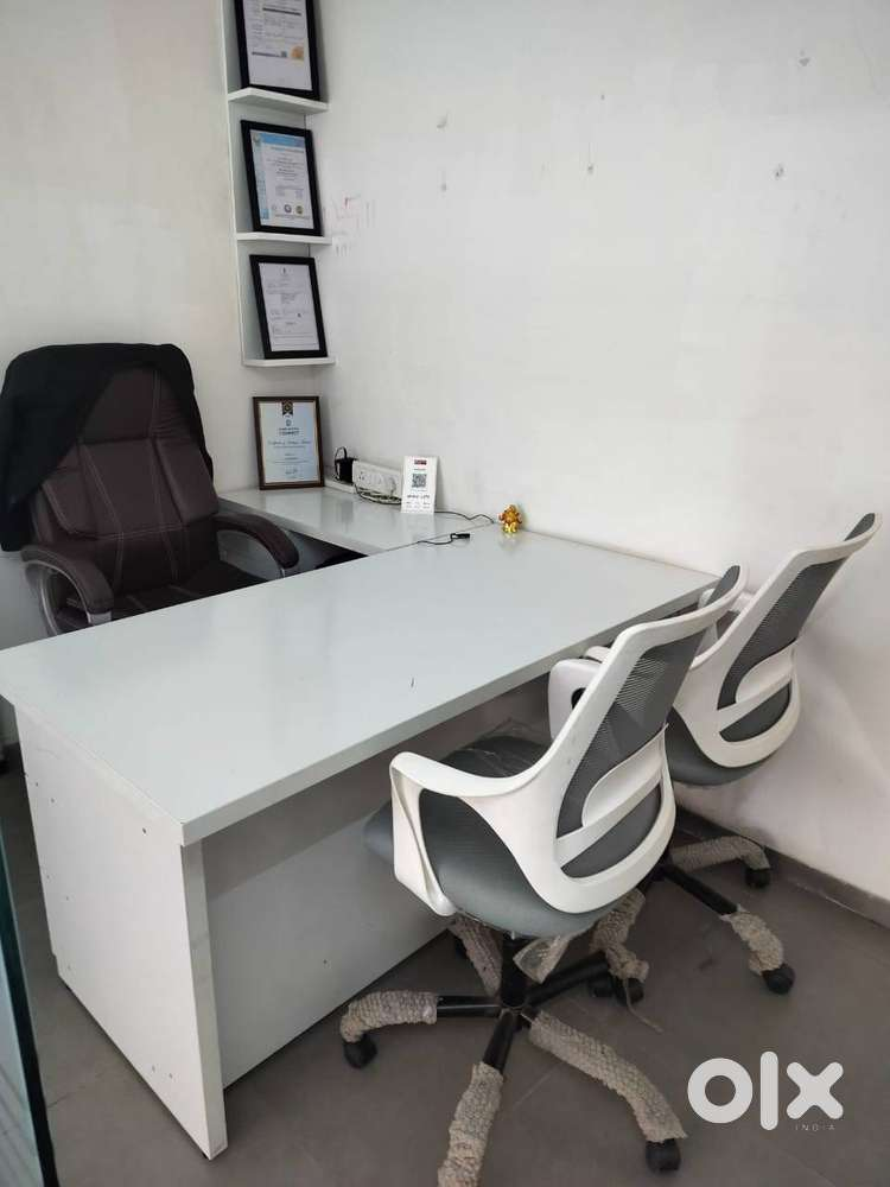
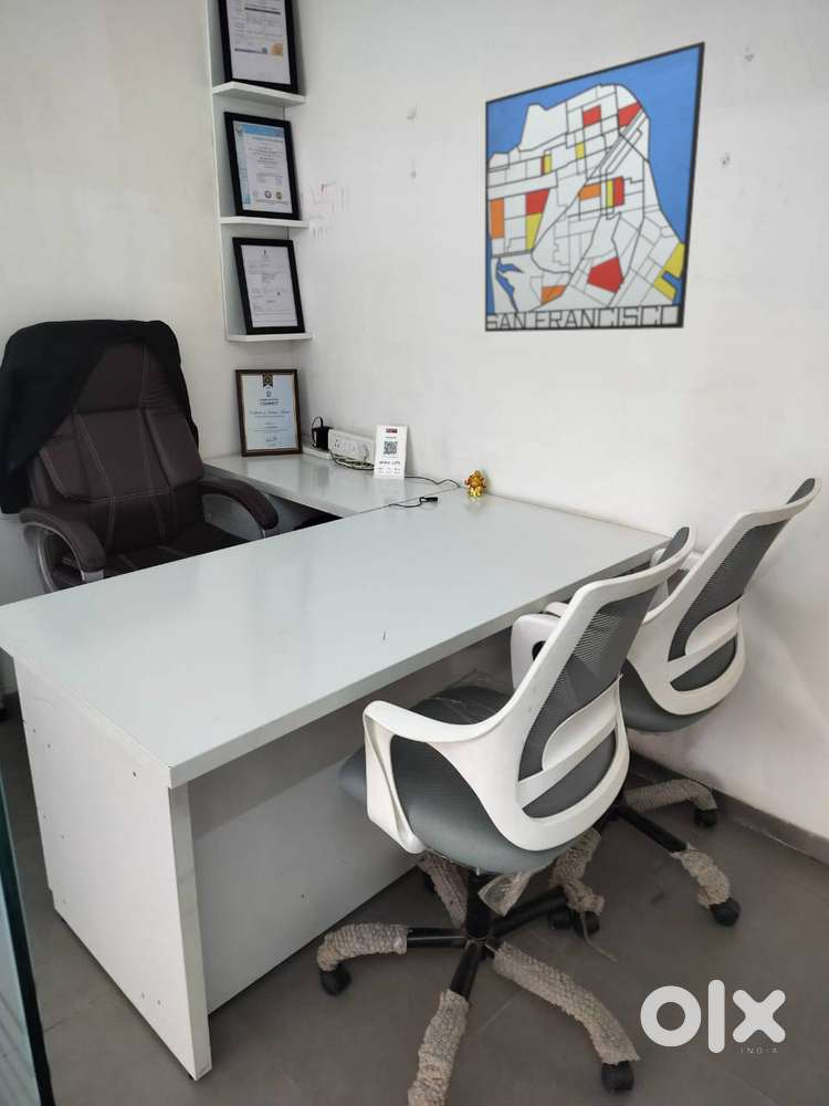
+ wall art [484,40,706,333]
